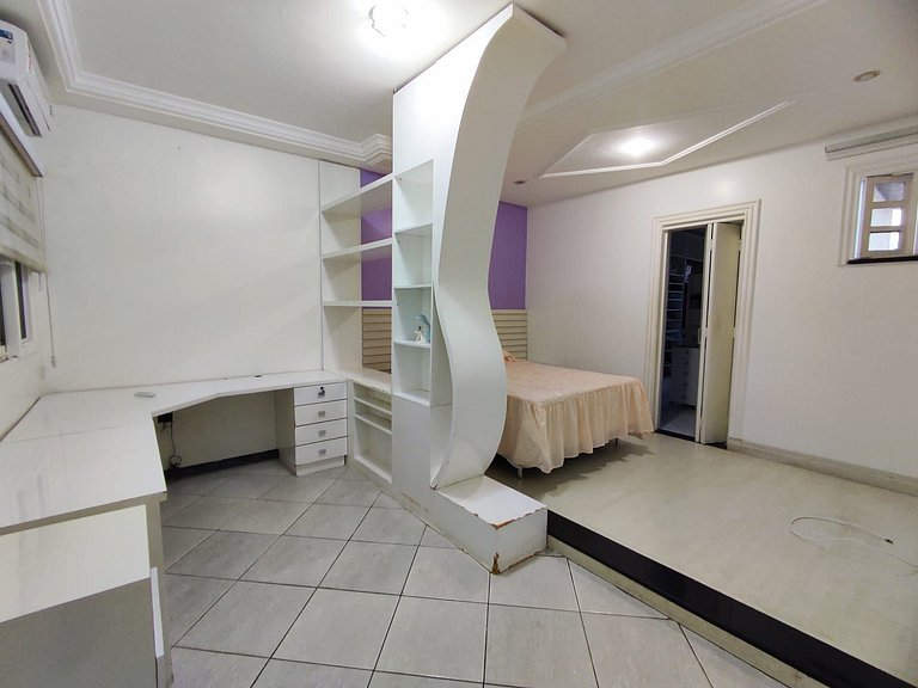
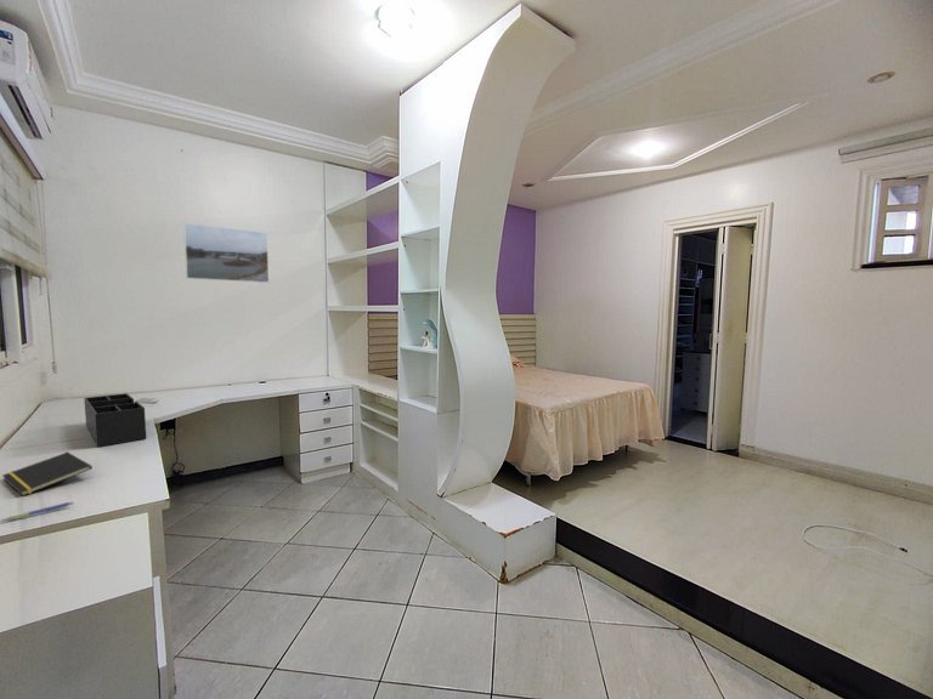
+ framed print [182,221,270,284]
+ desk organizer [83,392,147,448]
+ pen [0,500,74,523]
+ notepad [1,451,94,498]
